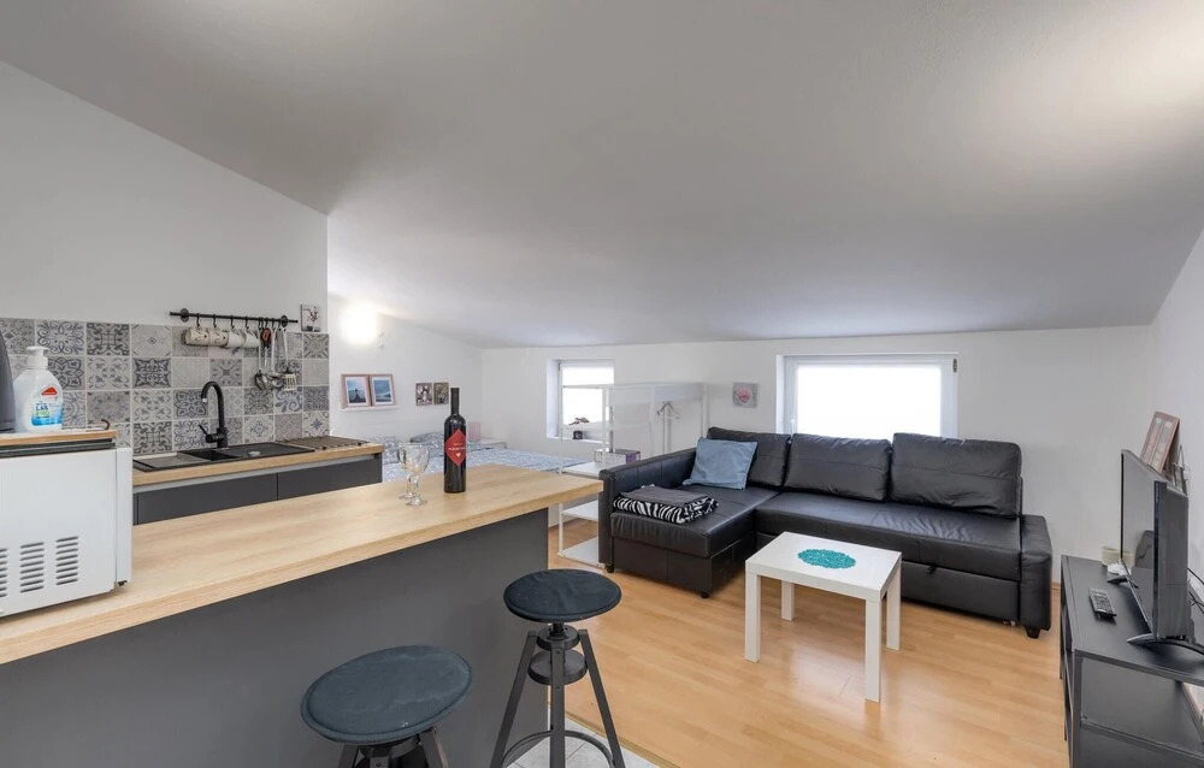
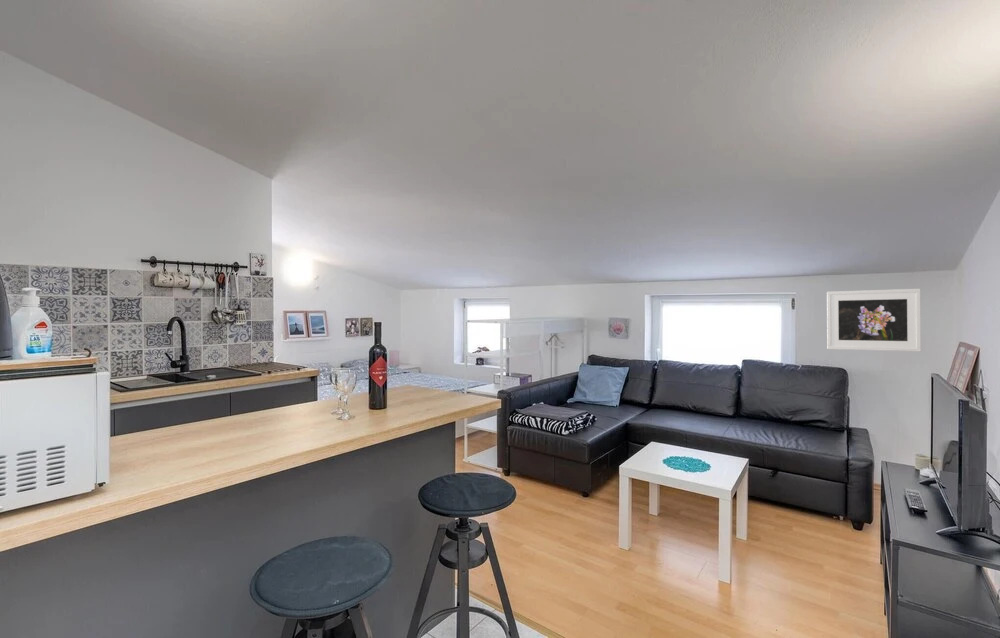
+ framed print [826,288,922,353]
